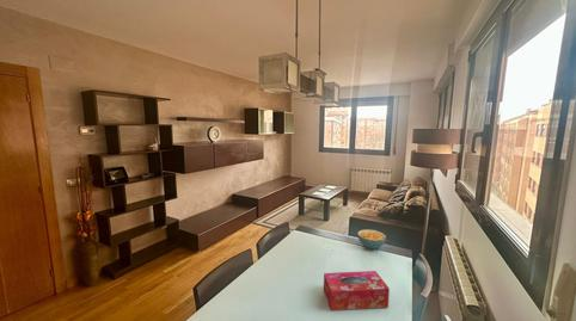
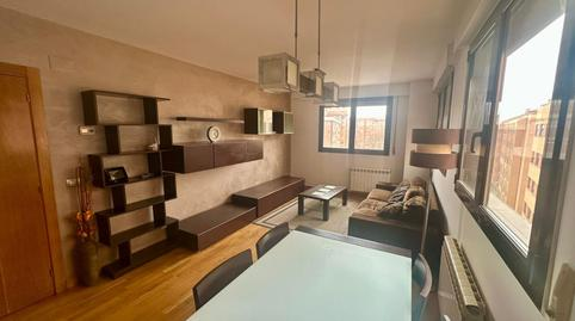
- cereal bowl [356,228,387,251]
- tissue box [323,270,391,311]
